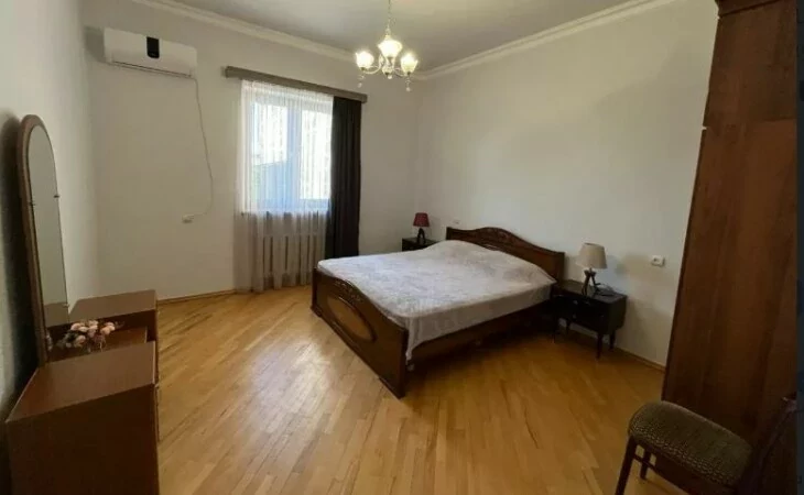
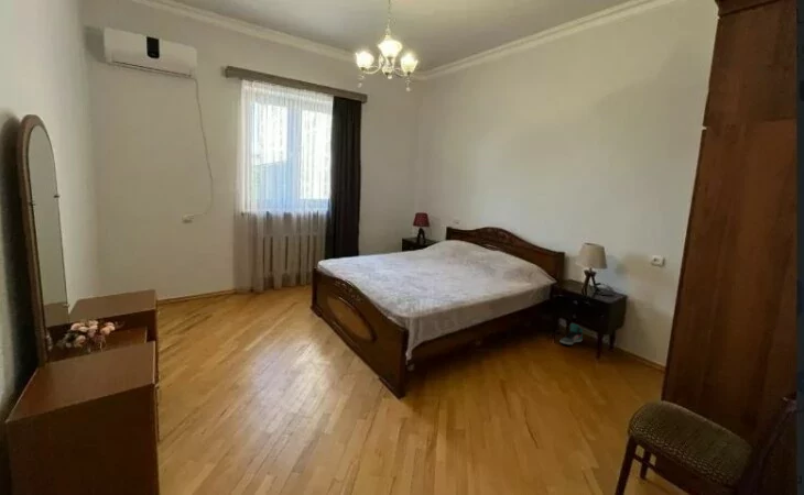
+ sneaker [559,322,584,346]
